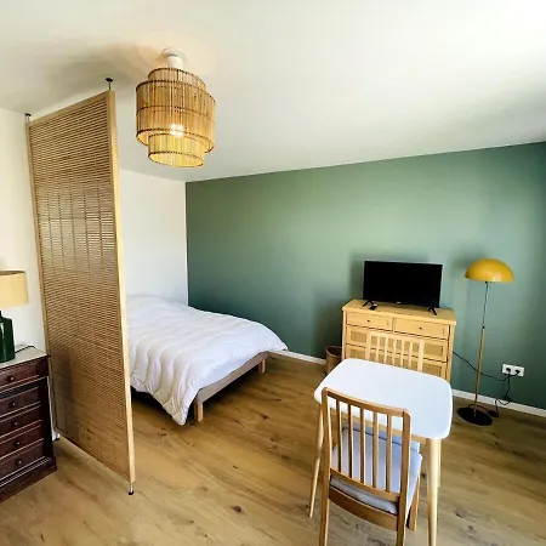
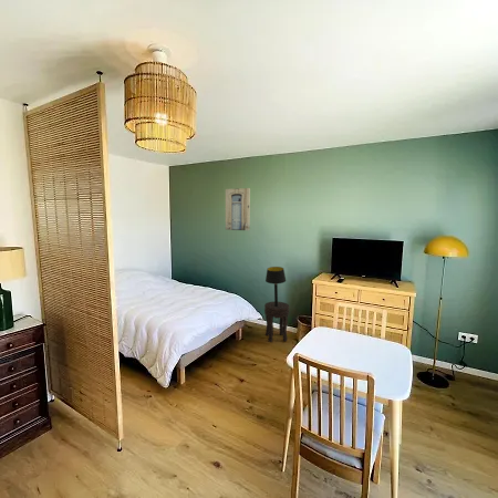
+ table lamp [264,266,287,307]
+ wall art [225,187,251,231]
+ side table [263,301,290,343]
